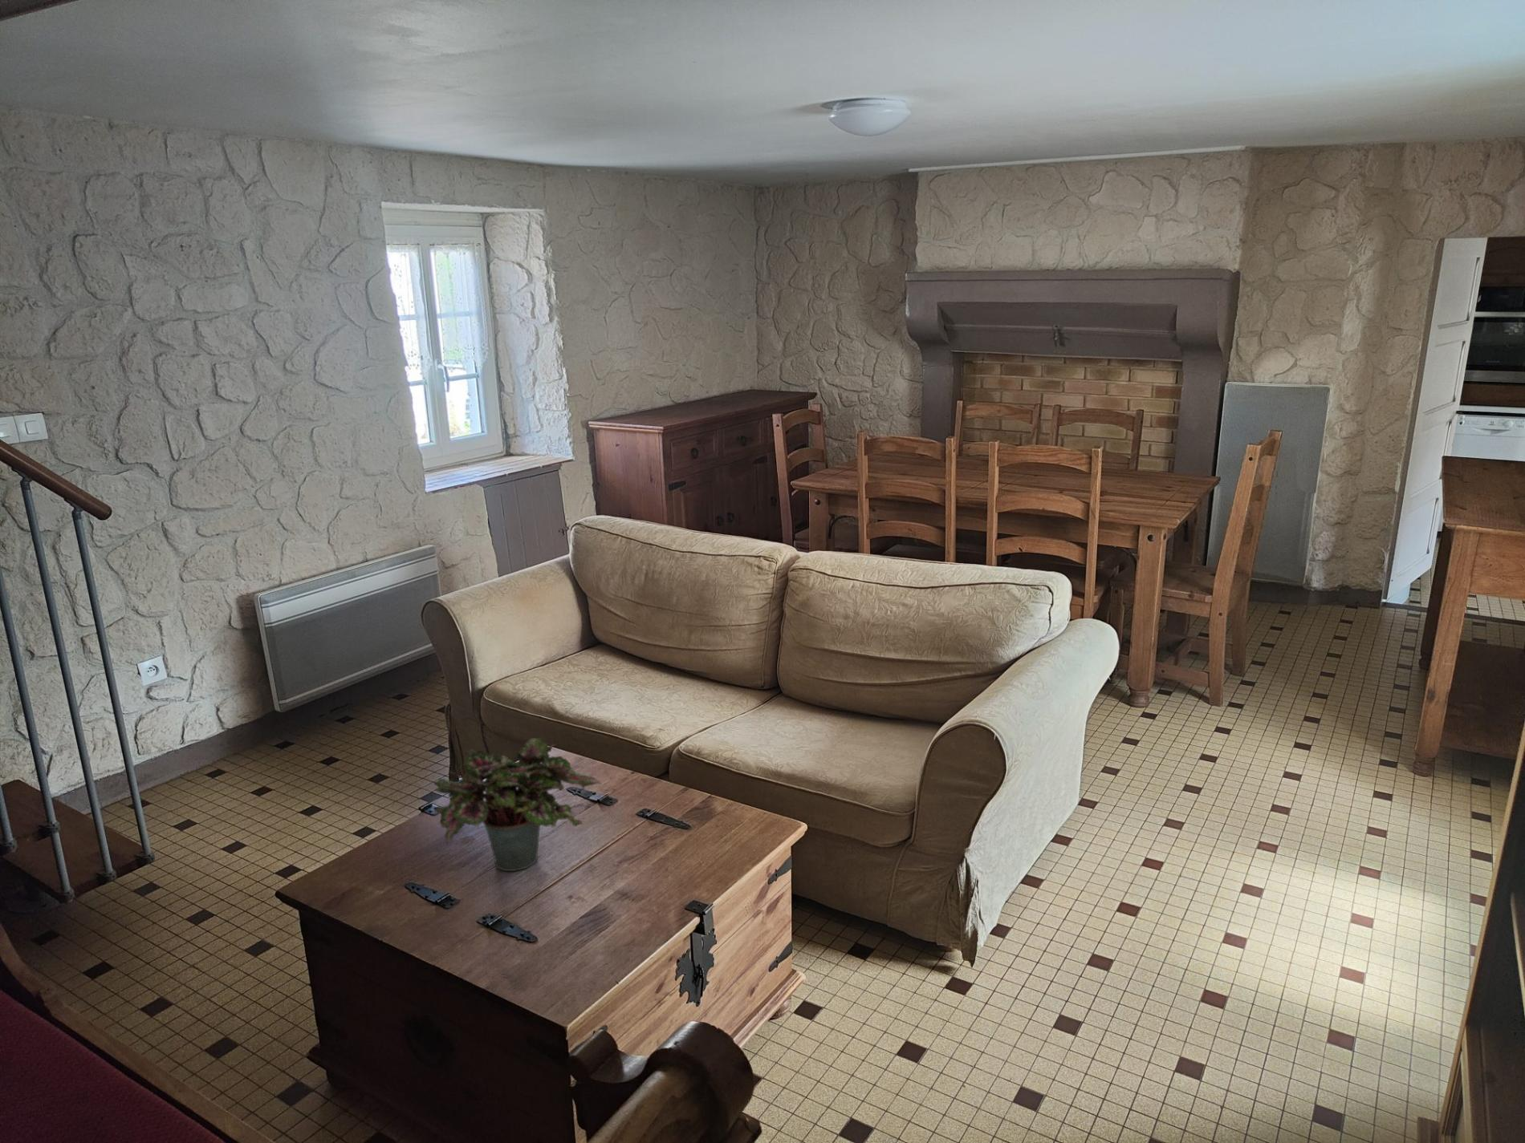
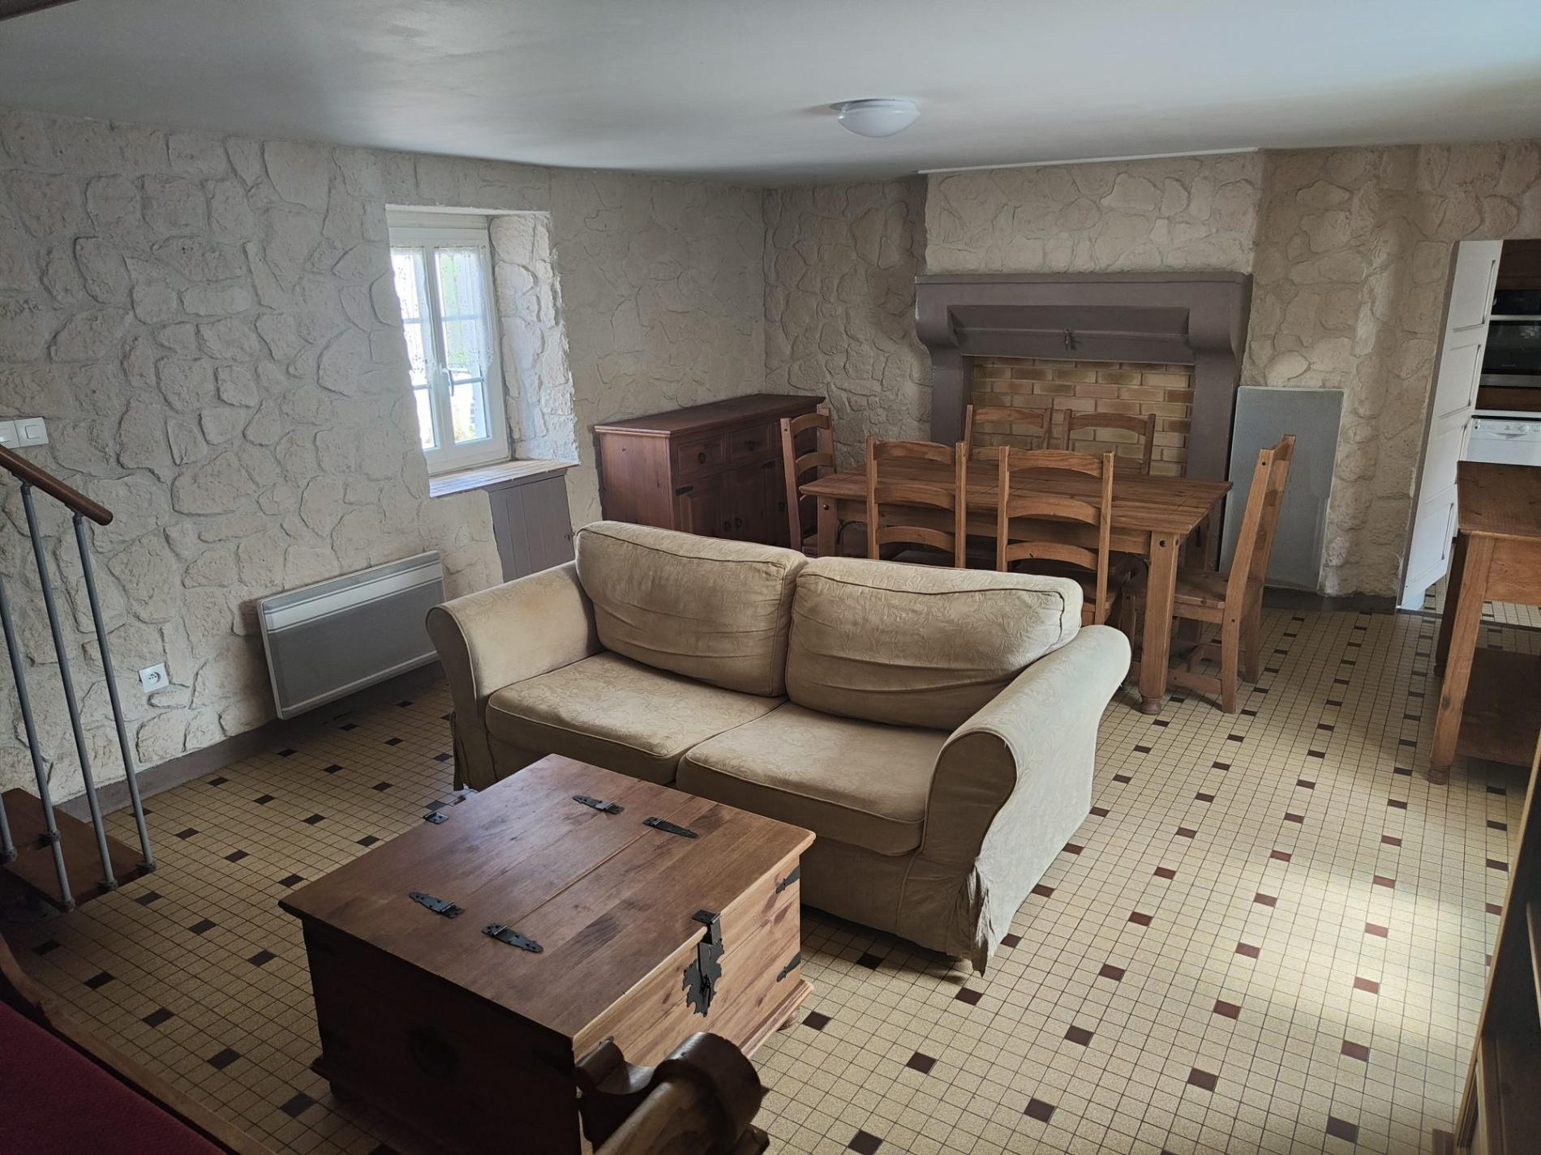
- potted plant [432,737,602,872]
